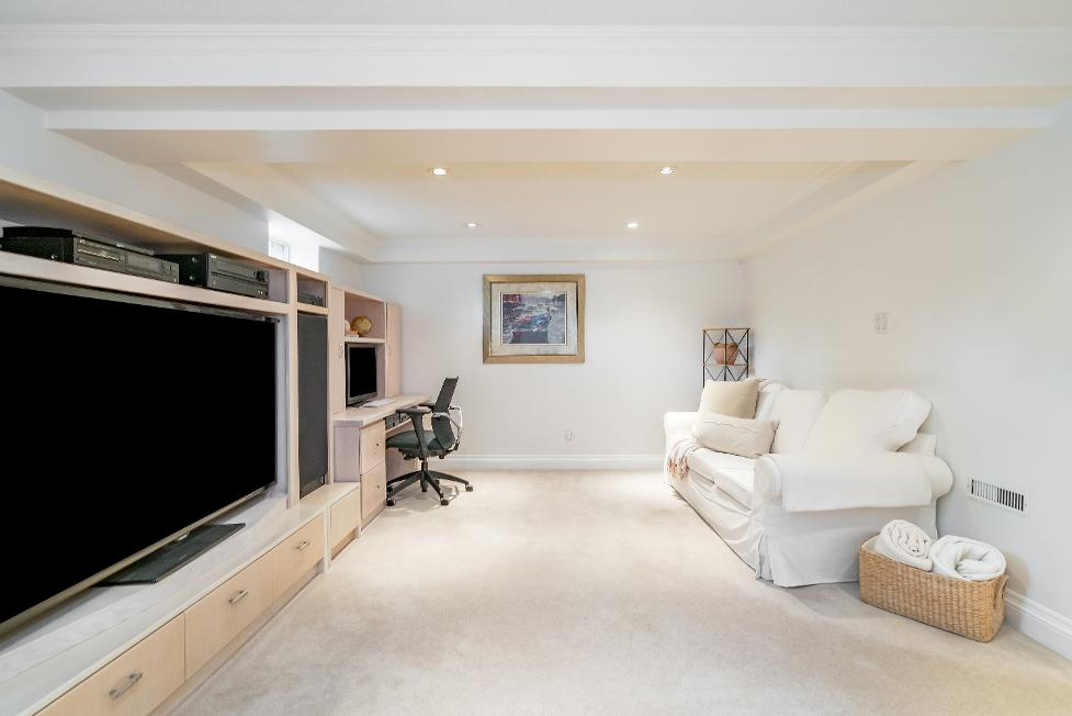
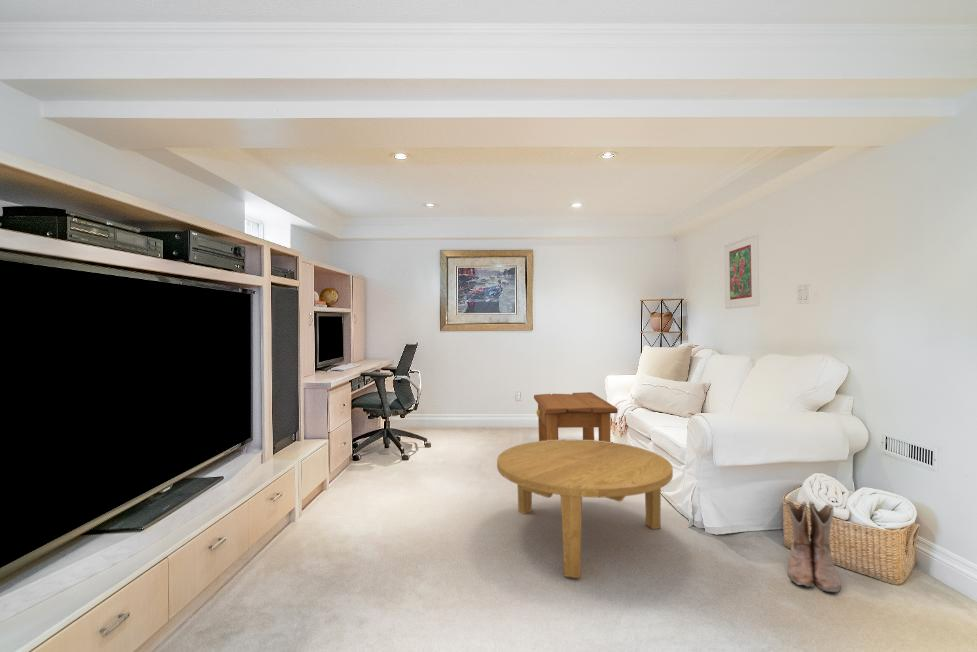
+ coffee table [496,439,674,579]
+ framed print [723,232,760,310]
+ boots [785,498,842,594]
+ side table [533,391,619,442]
